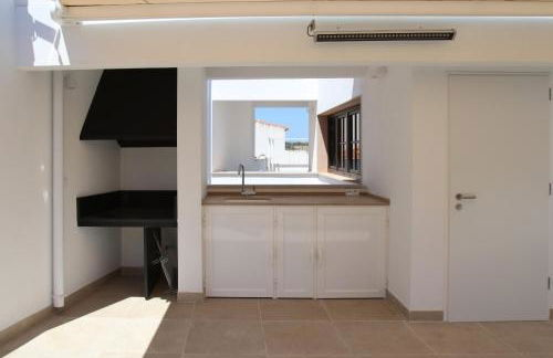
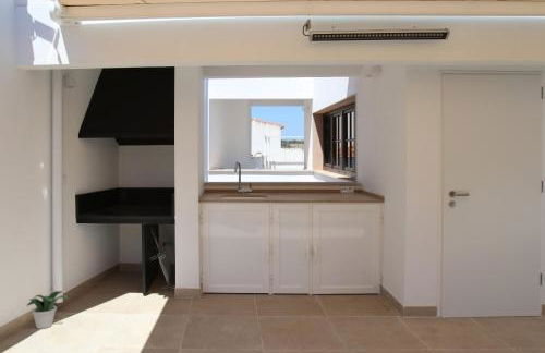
+ potted plant [25,290,70,330]
